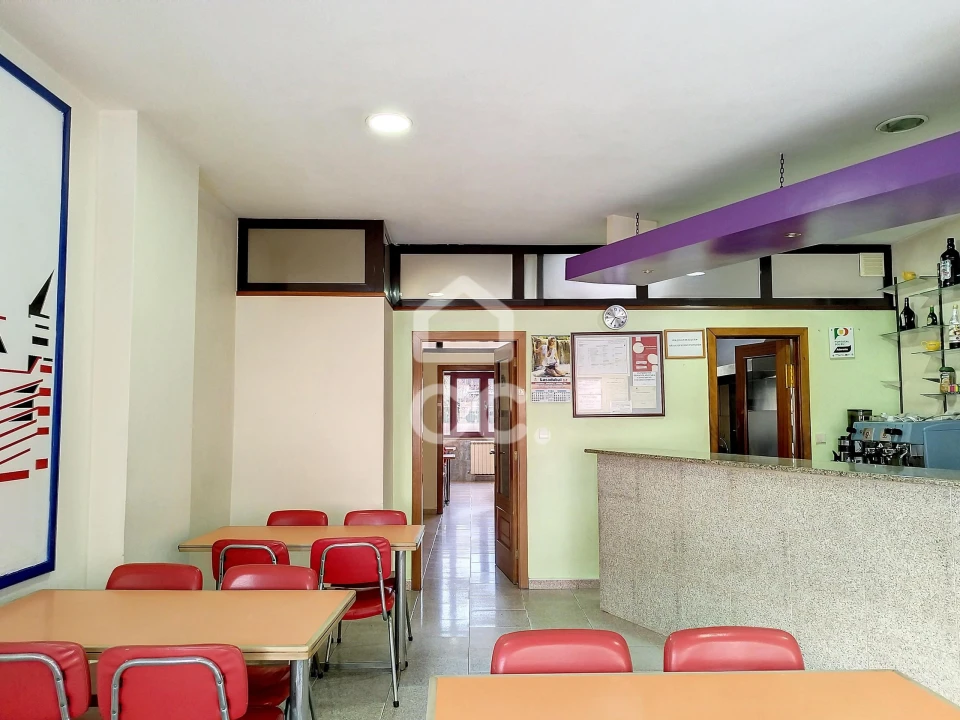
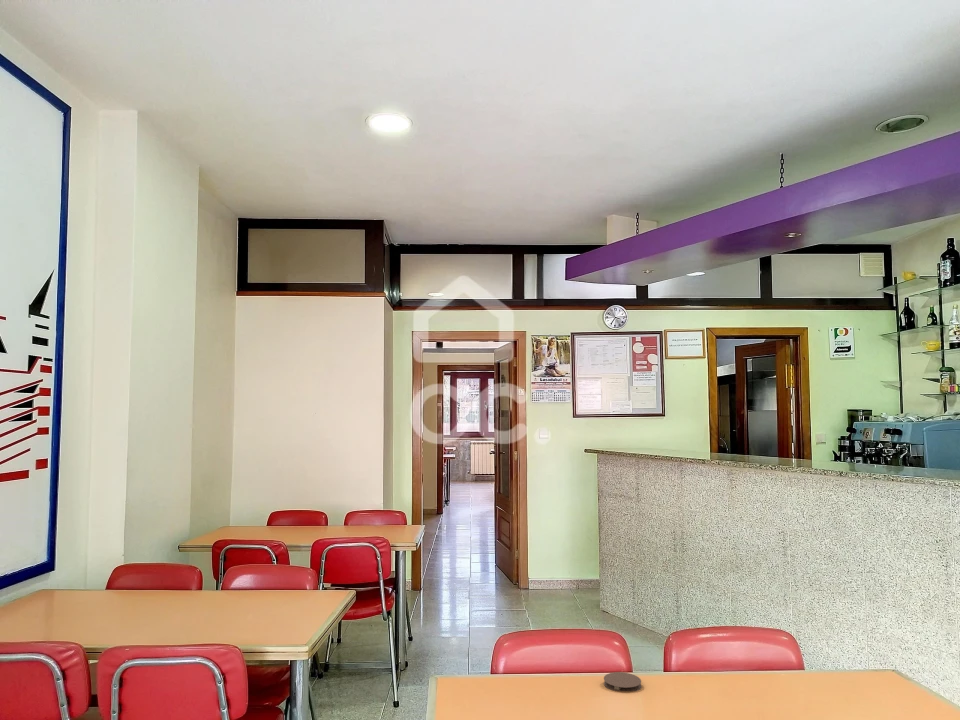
+ coaster [603,671,642,692]
